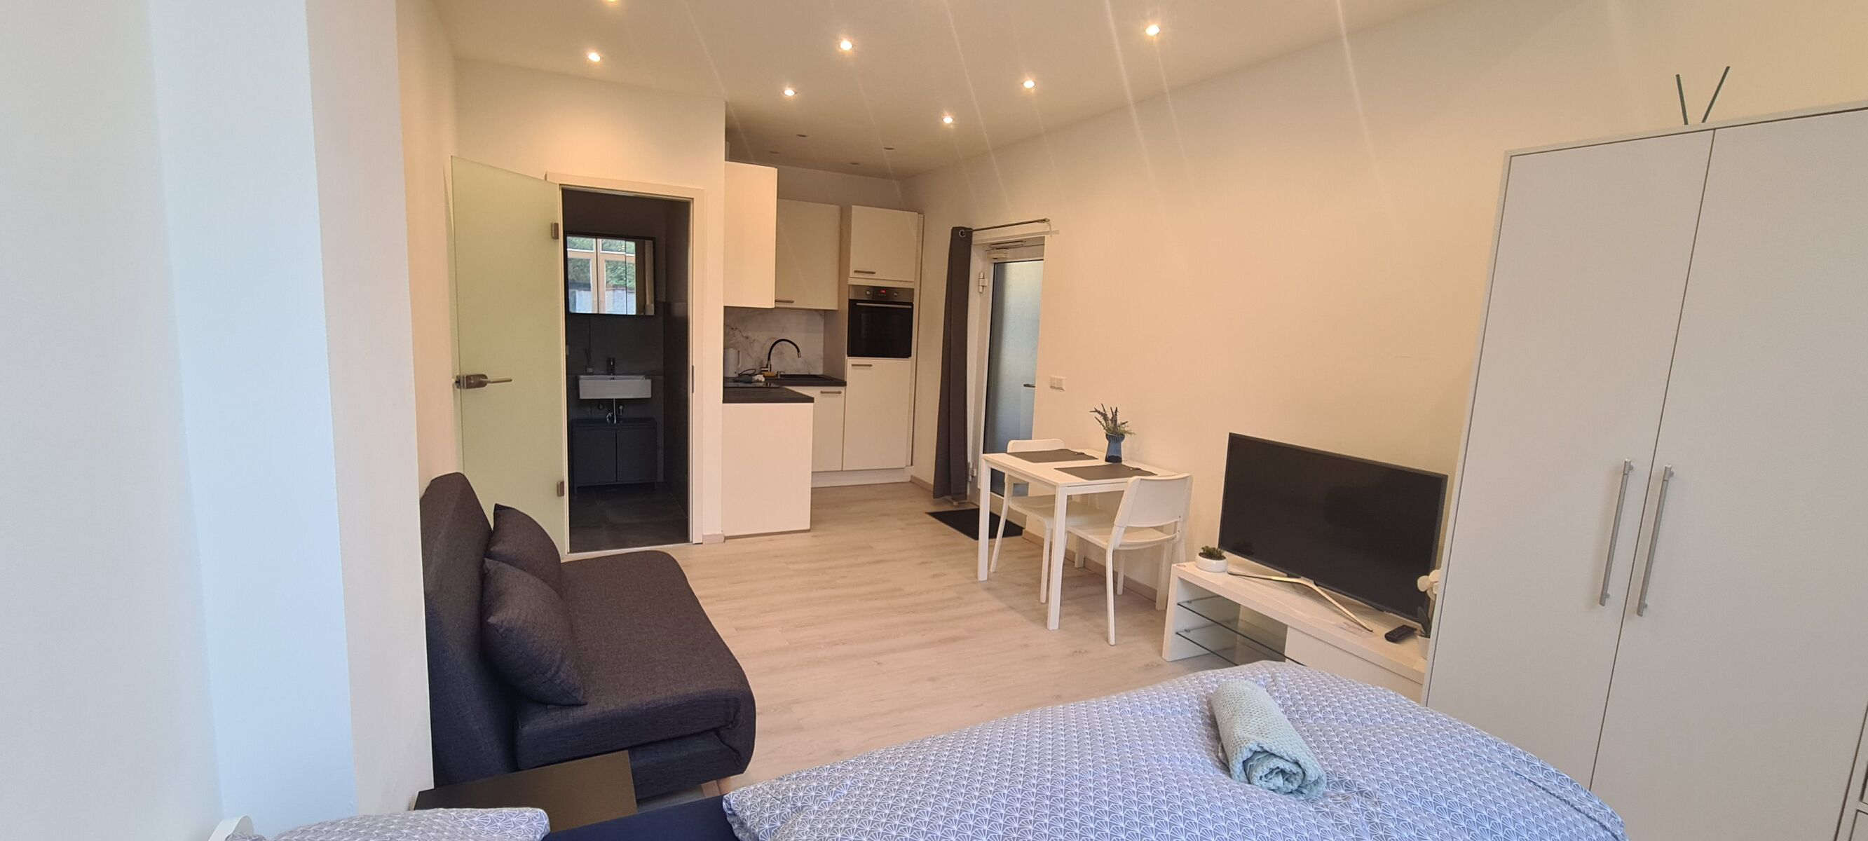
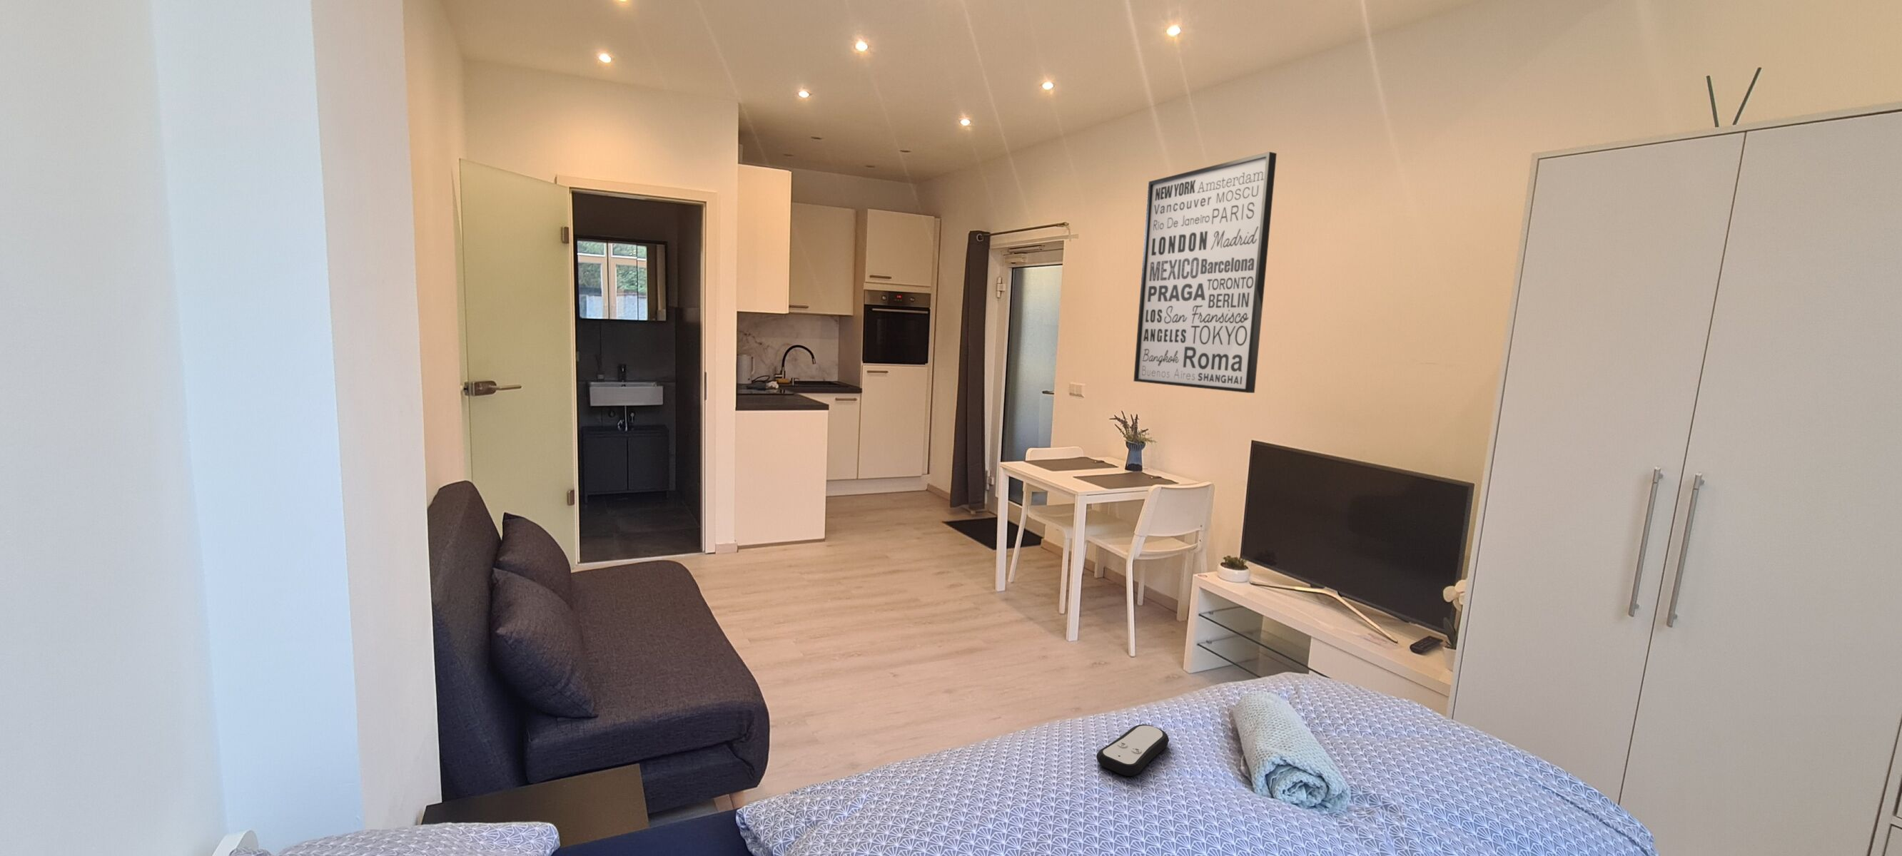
+ remote control [1095,724,1169,777]
+ wall art [1133,152,1277,394]
